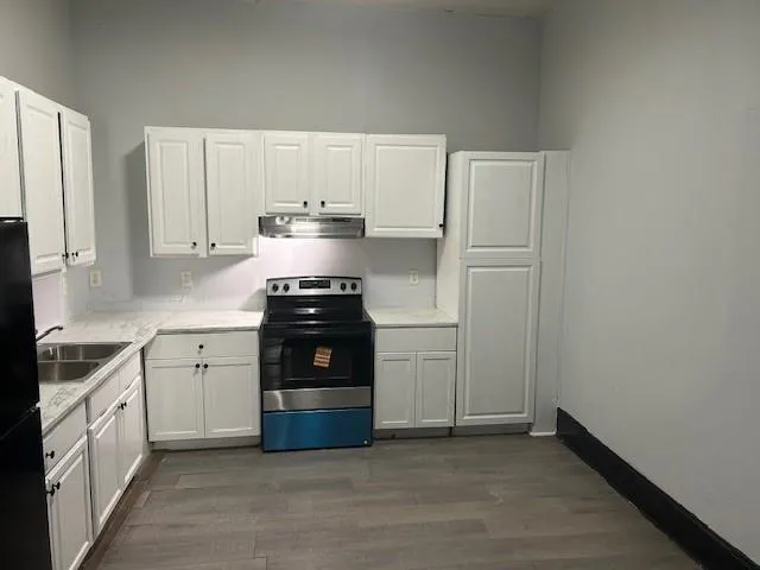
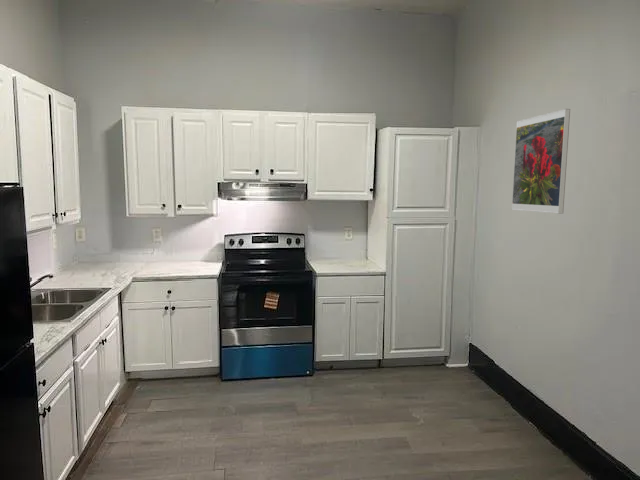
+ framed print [511,108,571,215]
